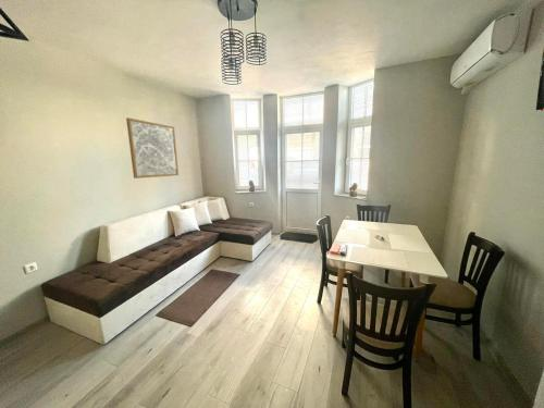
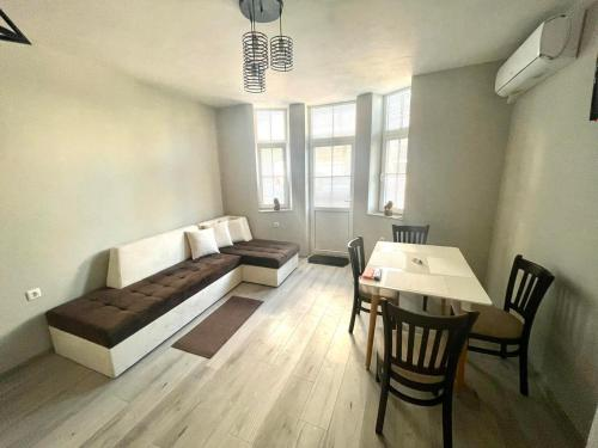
- wall art [125,116,180,180]
